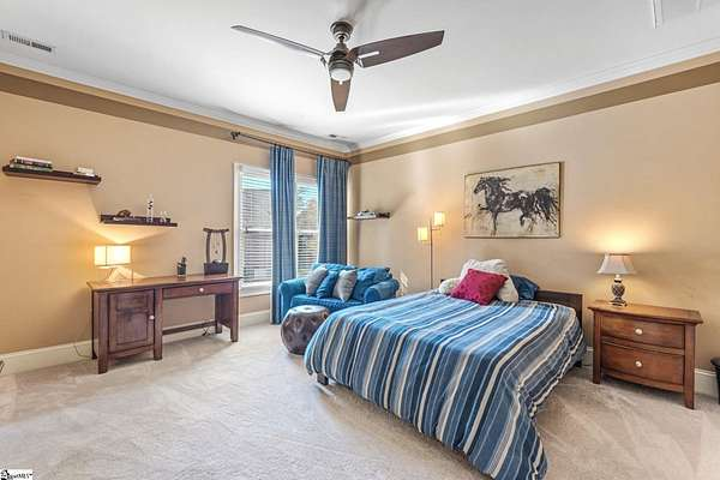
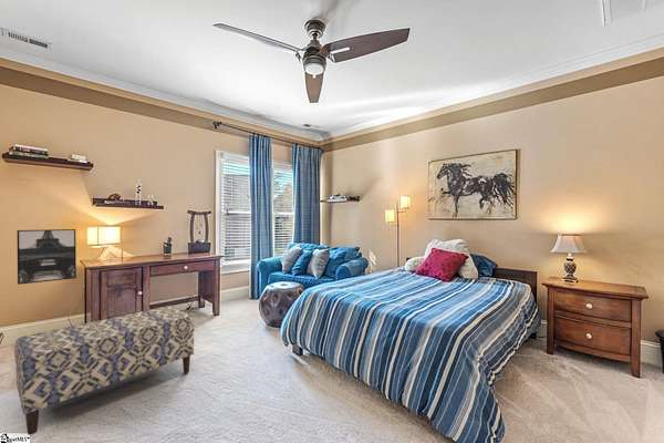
+ wall art [15,228,77,286]
+ bench [13,305,195,436]
